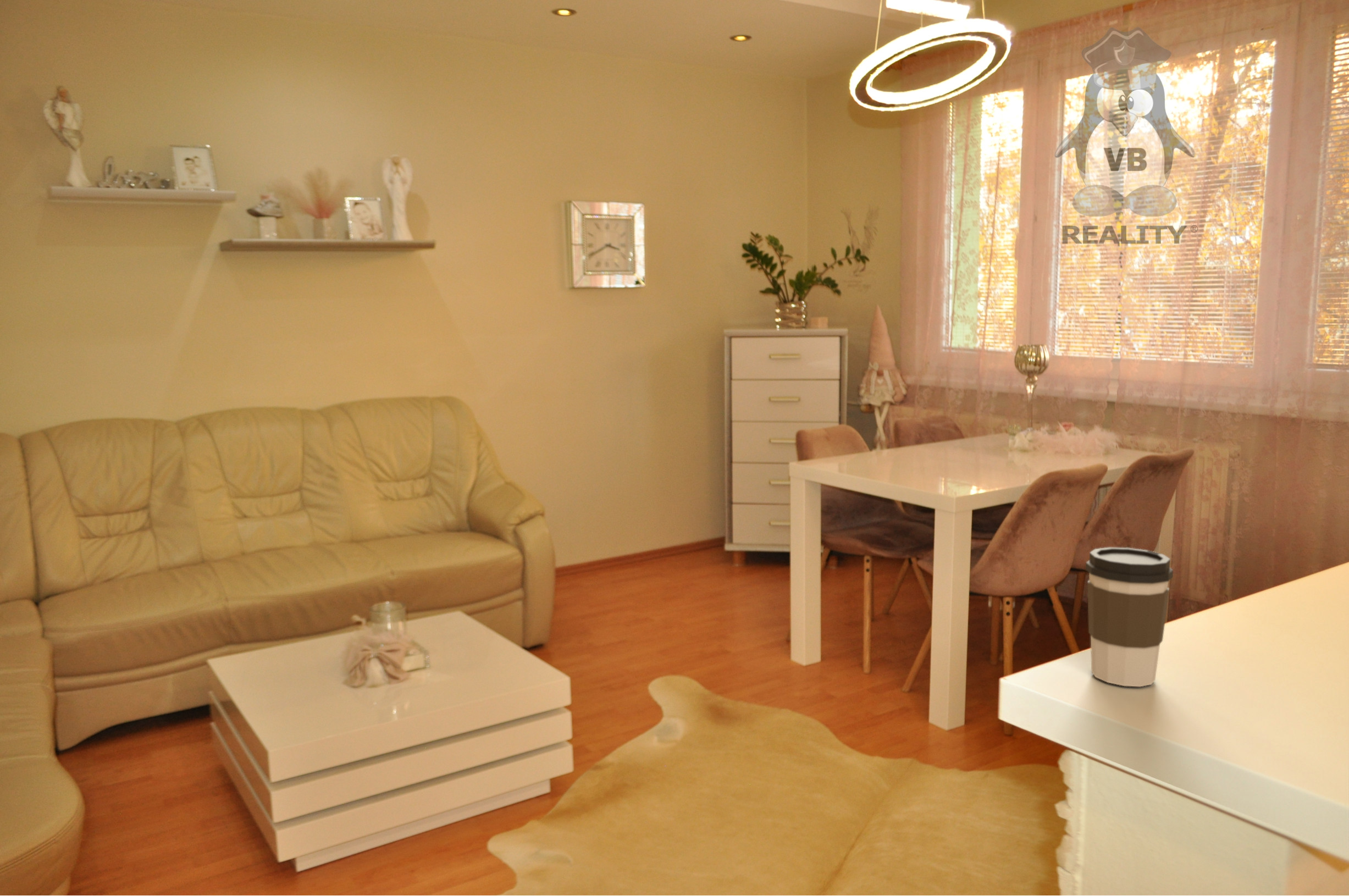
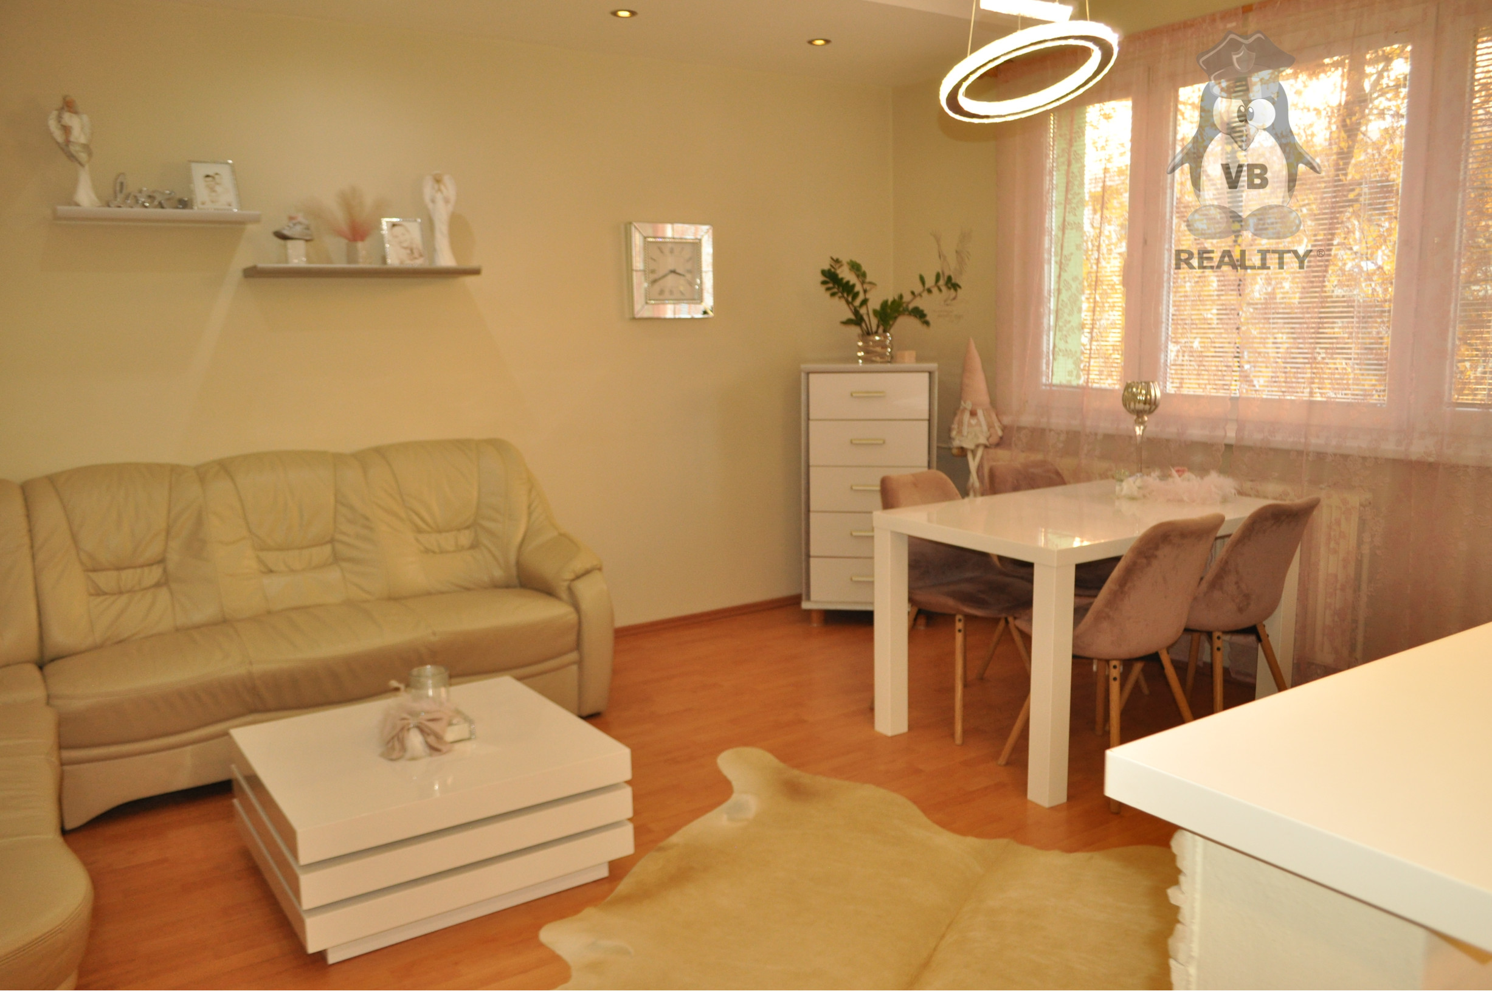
- coffee cup [1085,547,1174,687]
